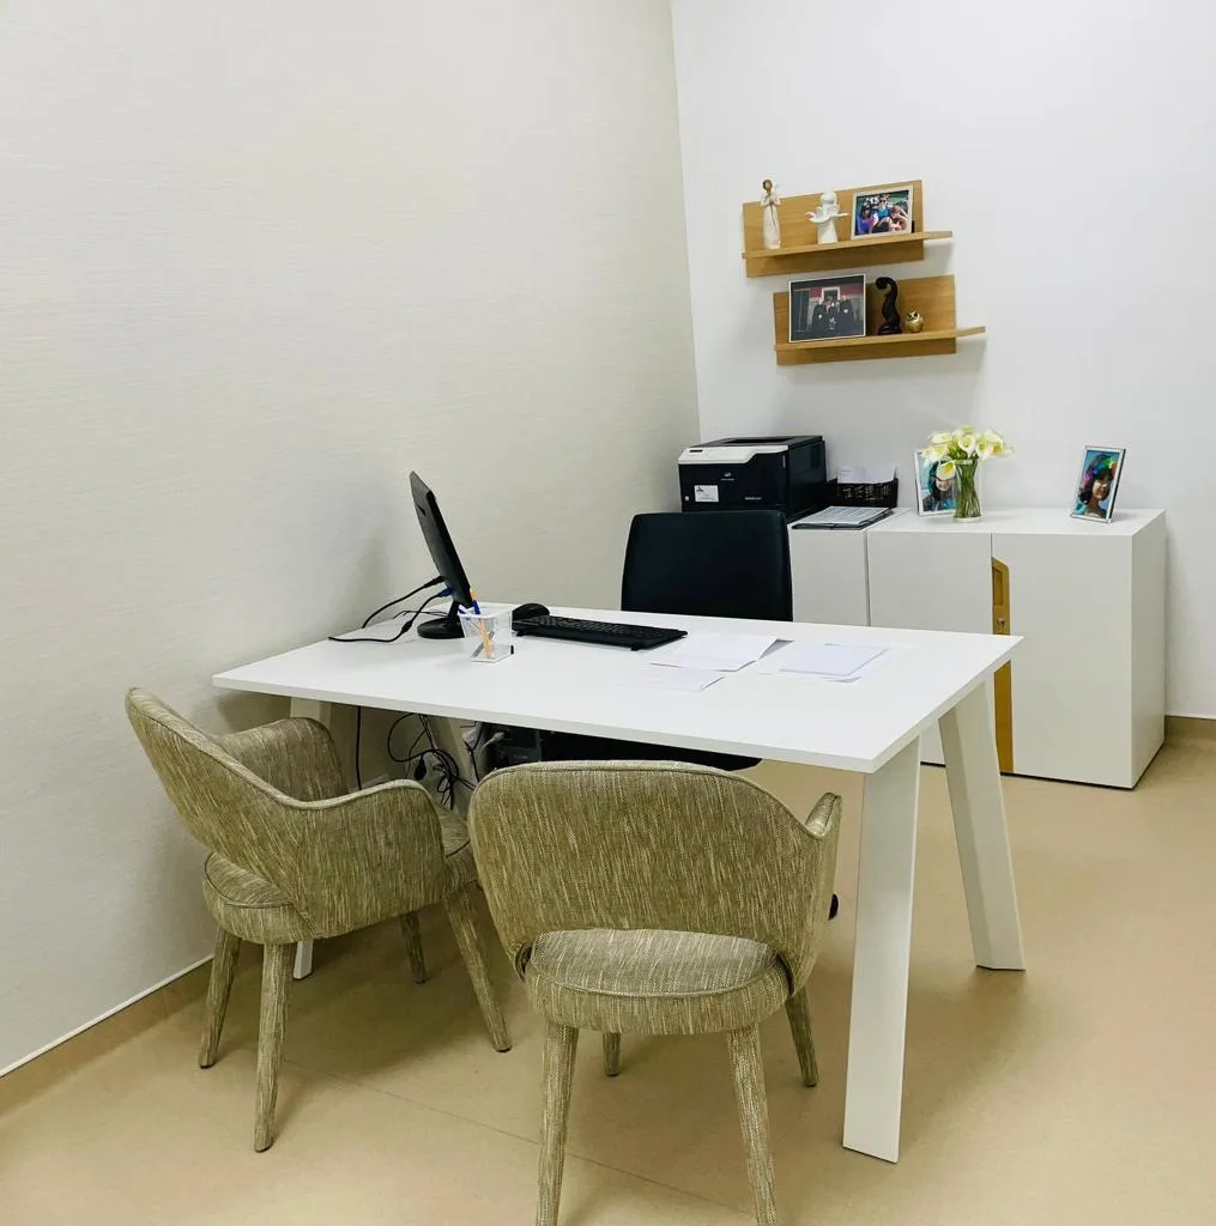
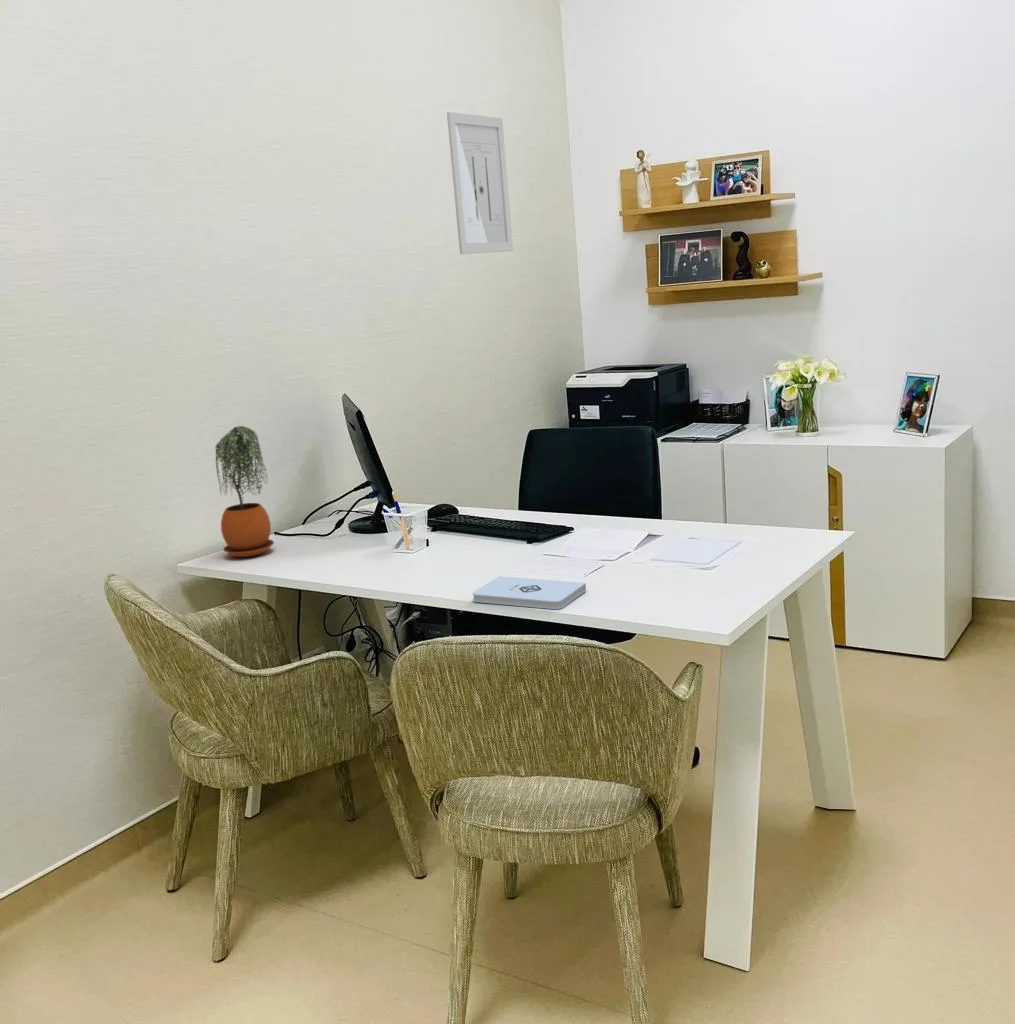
+ wall art [446,111,514,255]
+ potted plant [214,425,275,558]
+ notepad [472,575,587,610]
